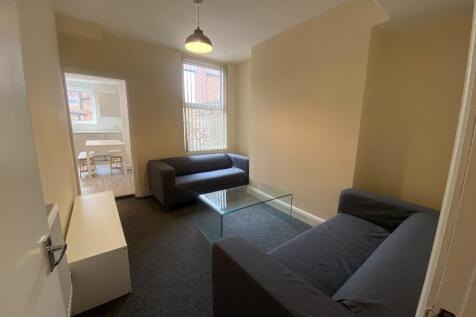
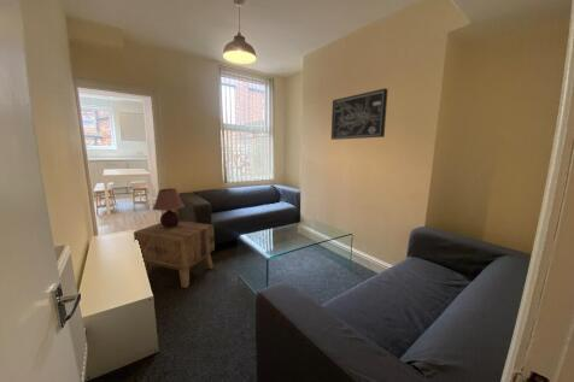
+ table lamp [152,188,186,228]
+ wall art [330,87,390,141]
+ side table [133,219,216,289]
